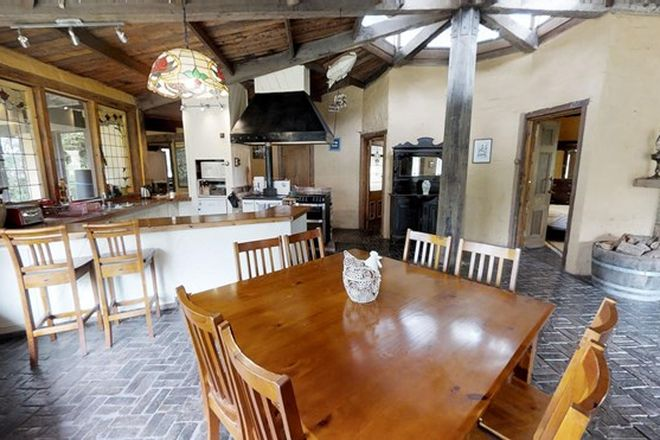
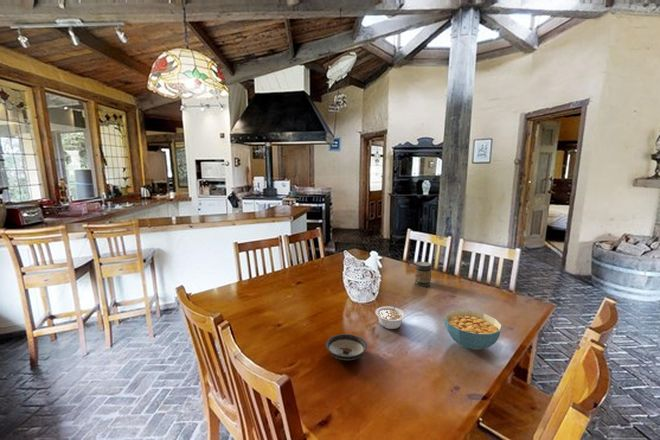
+ cereal bowl [443,309,503,350]
+ saucer [325,333,368,361]
+ jar [414,261,432,288]
+ legume [375,302,406,330]
